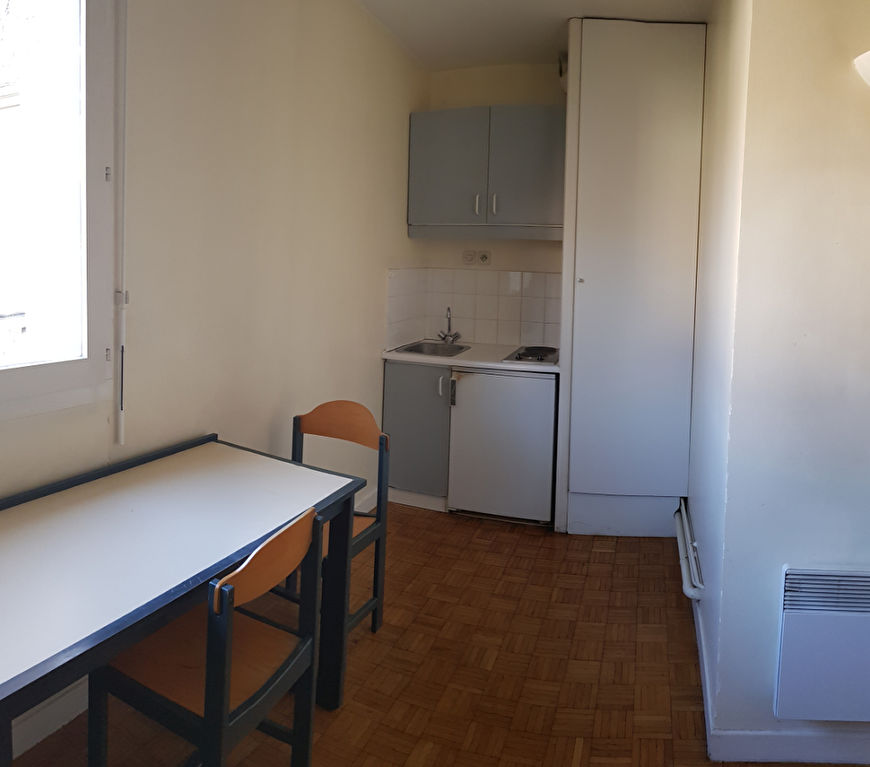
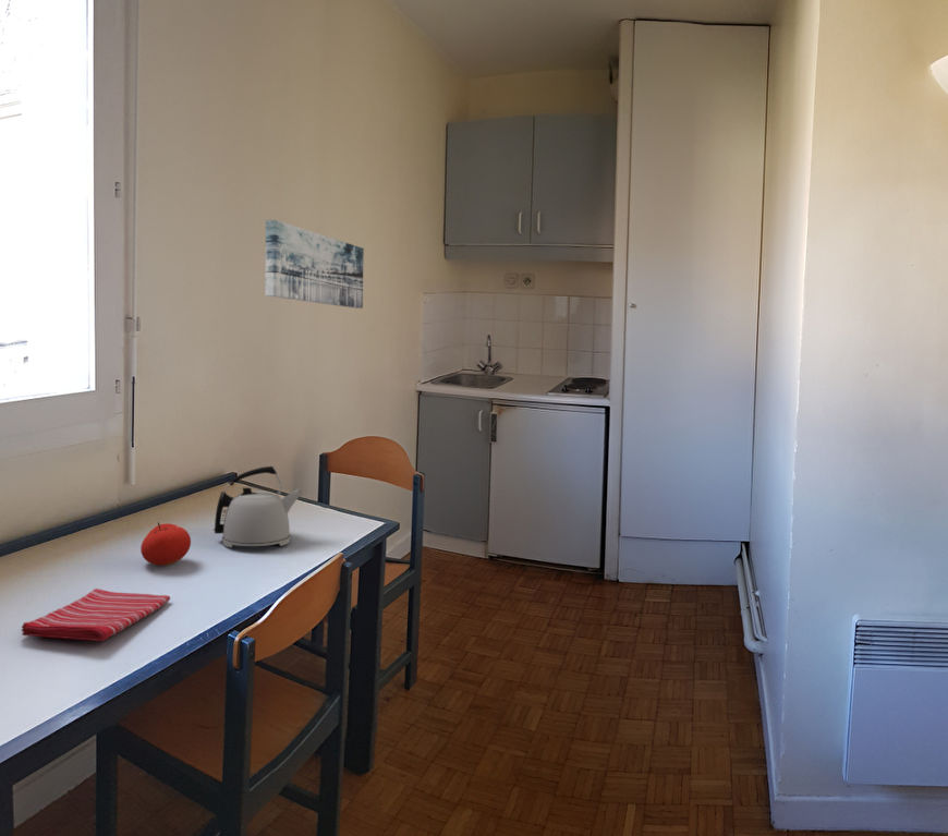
+ wall art [264,218,365,310]
+ fruit [139,521,192,567]
+ kettle [212,465,304,548]
+ dish towel [21,587,171,642]
